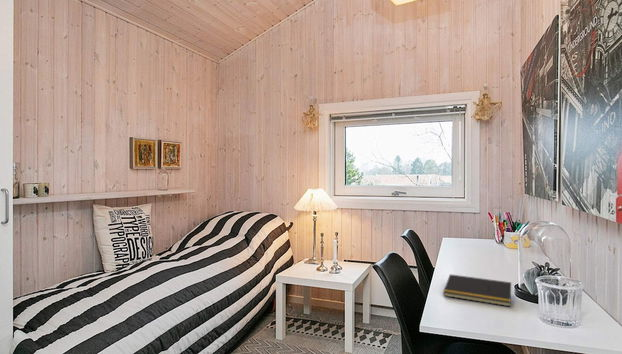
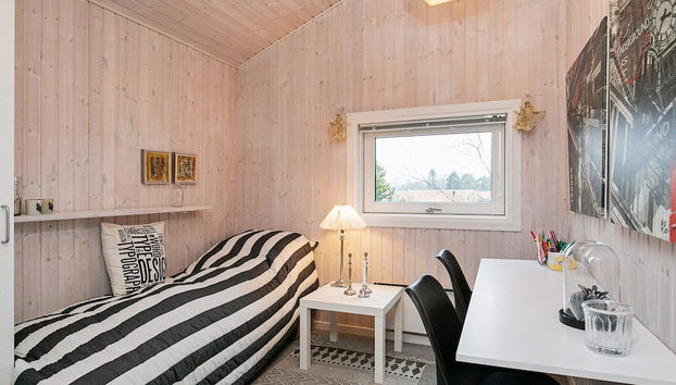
- notepad [442,273,512,308]
